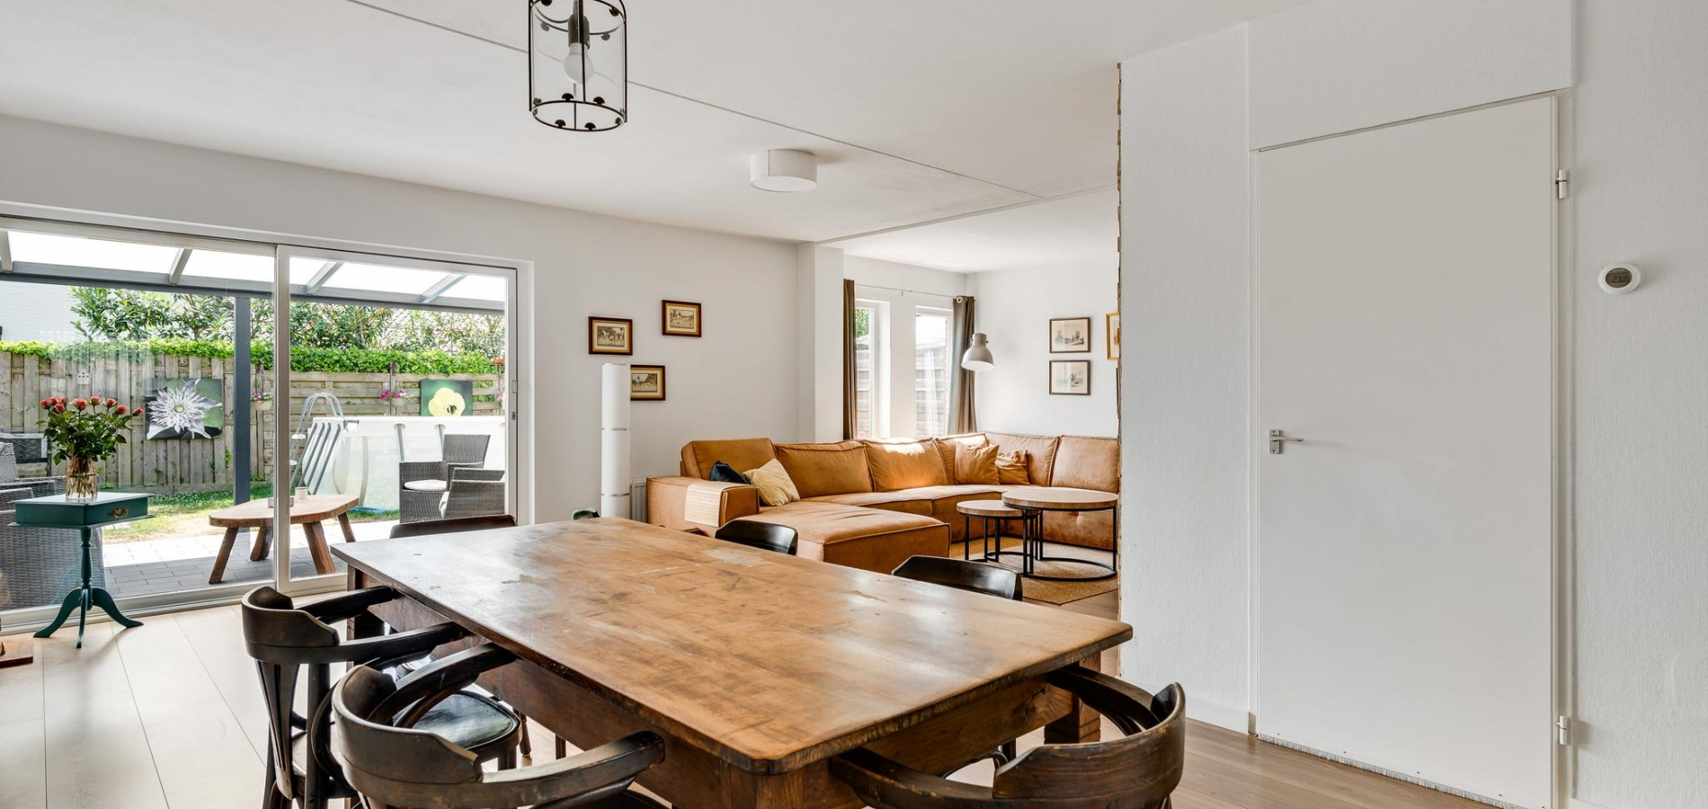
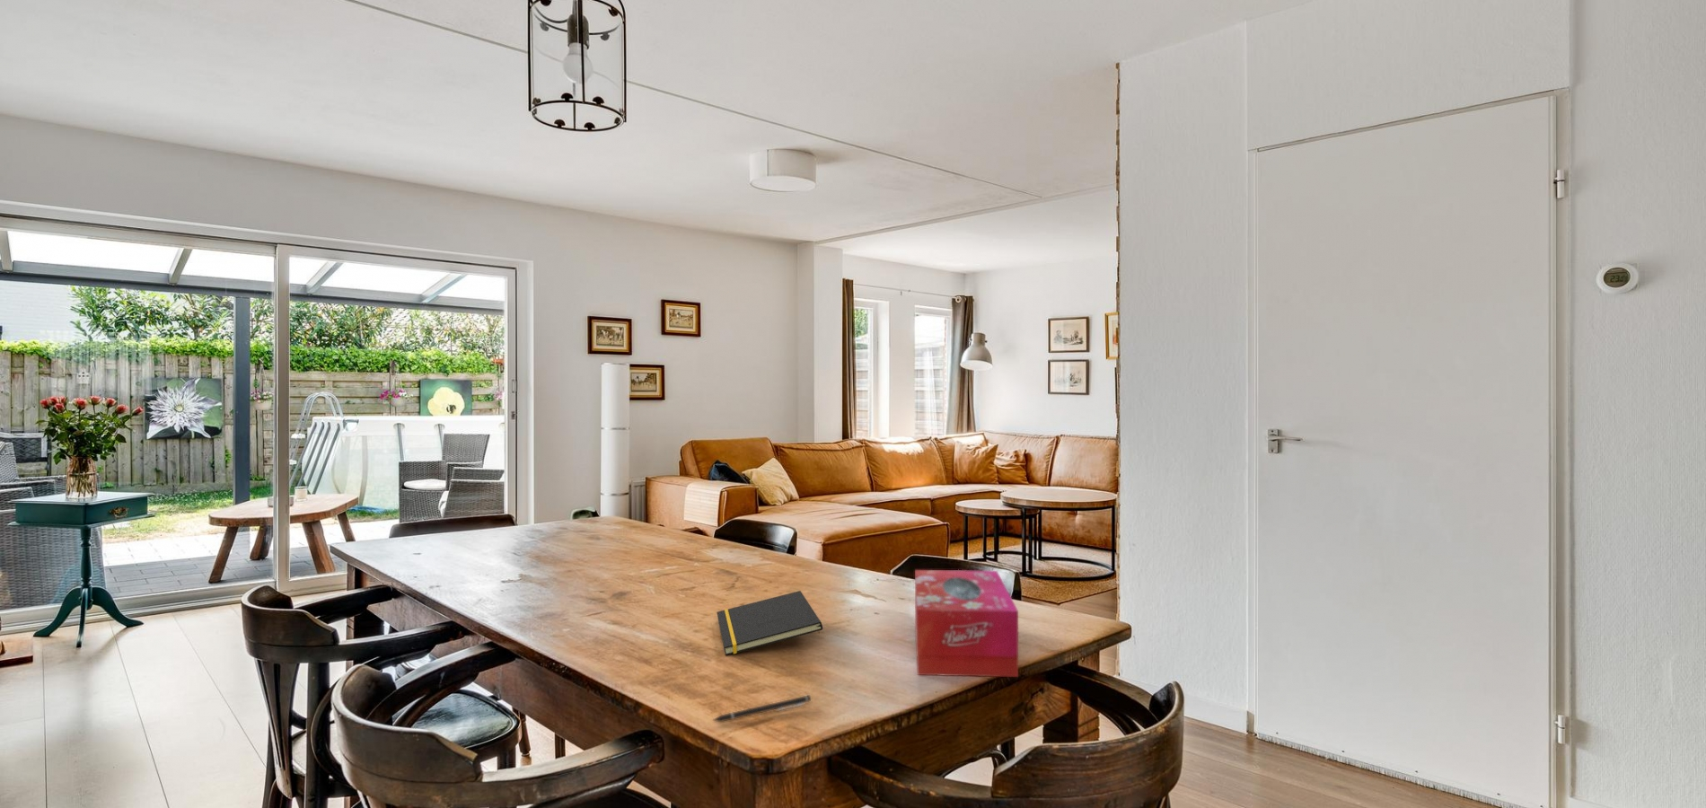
+ notepad [716,589,824,656]
+ pen [712,694,812,723]
+ tissue box [914,569,1019,678]
